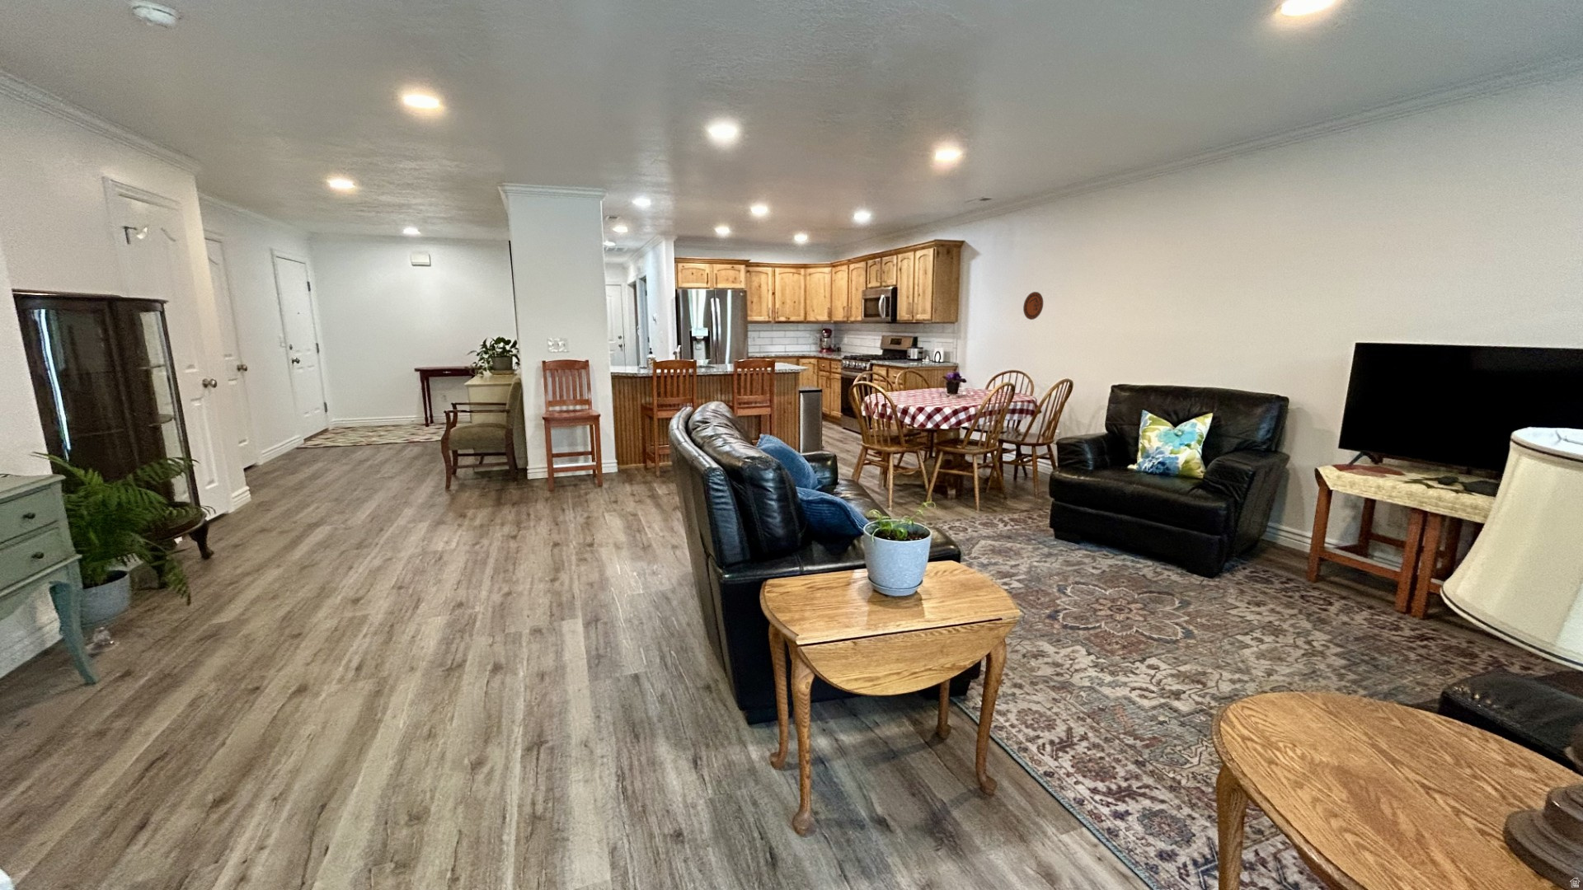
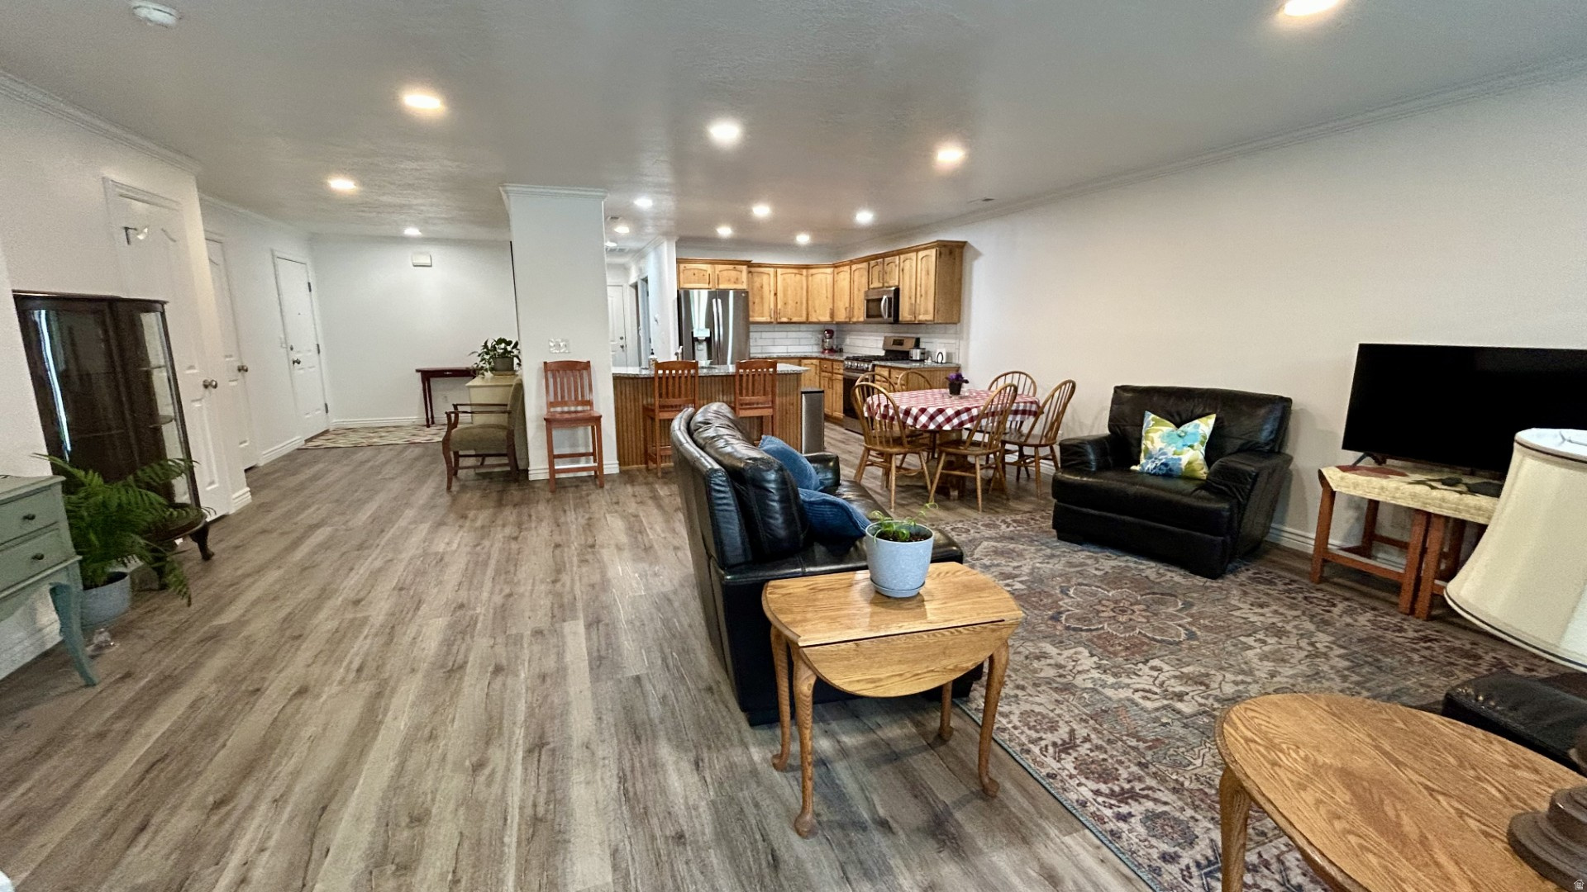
- decorative plate [1022,291,1044,321]
